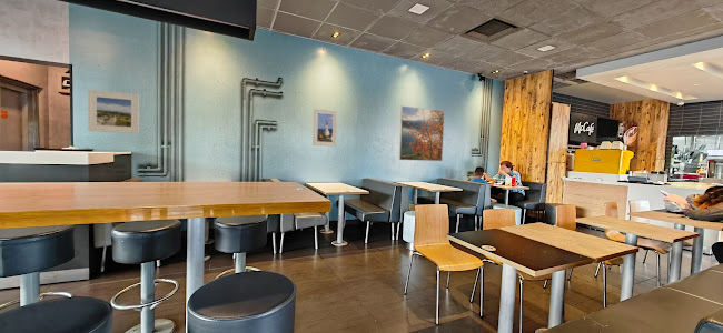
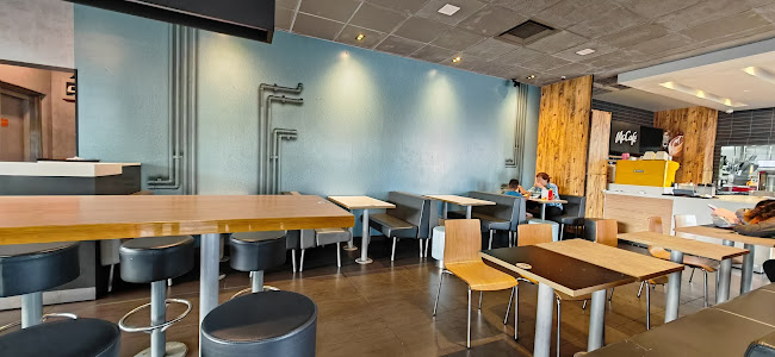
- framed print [87,89,140,134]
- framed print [398,105,445,162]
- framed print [311,108,338,148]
